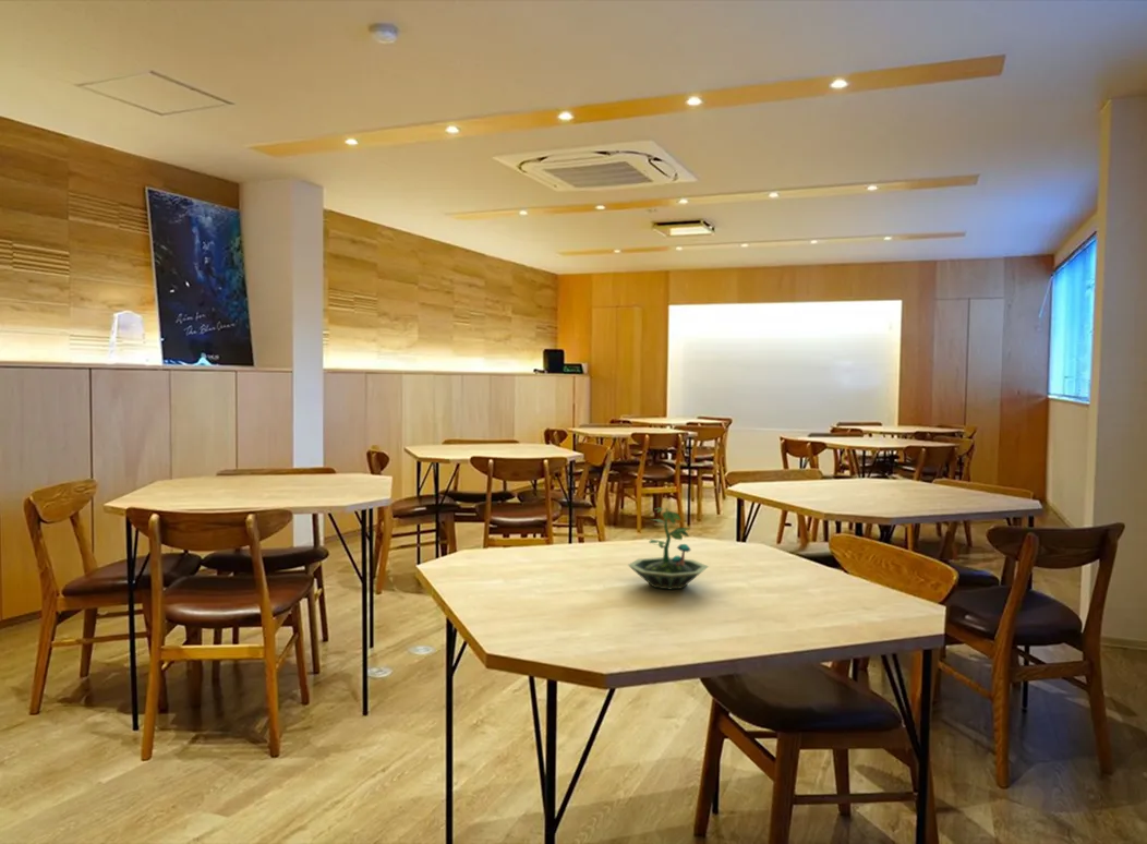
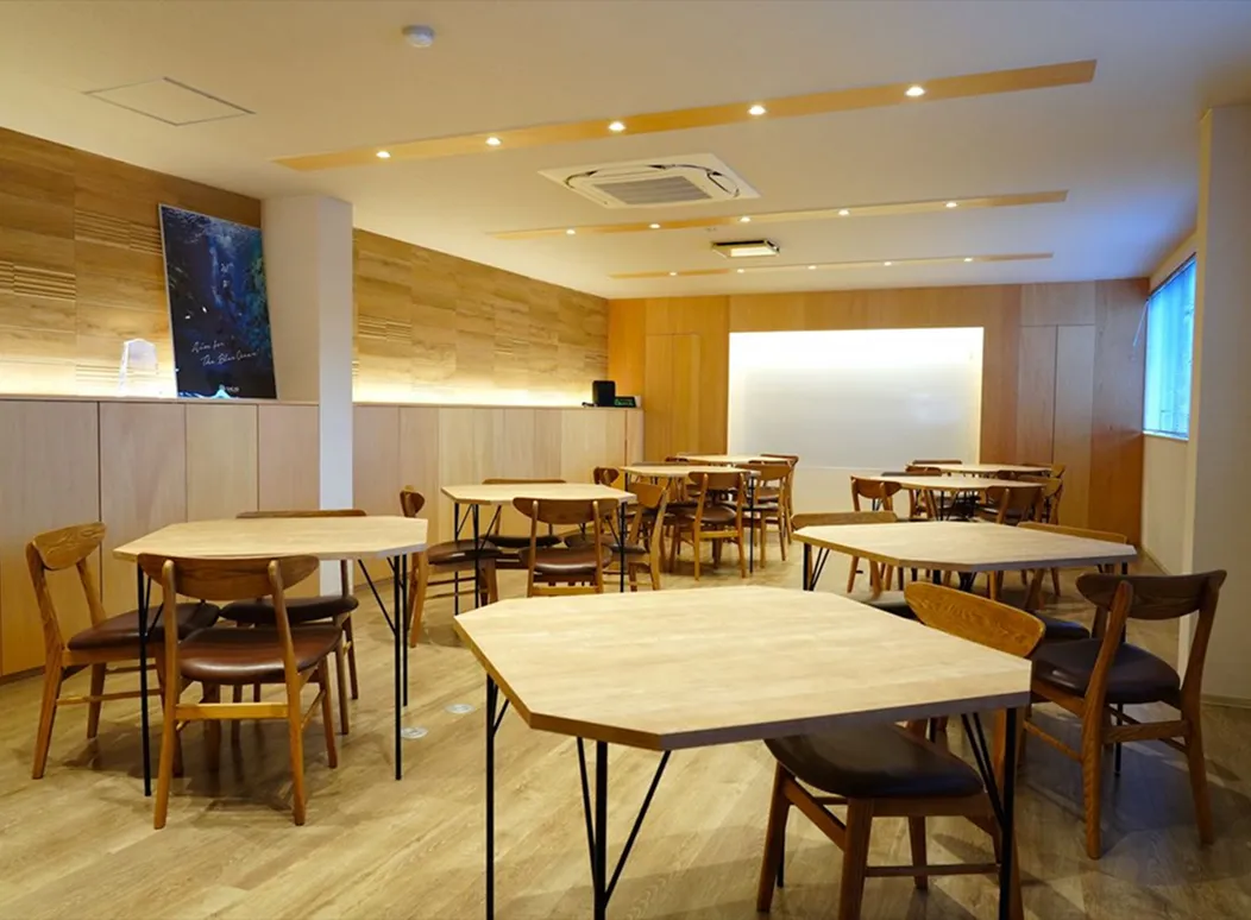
- terrarium [627,507,710,590]
